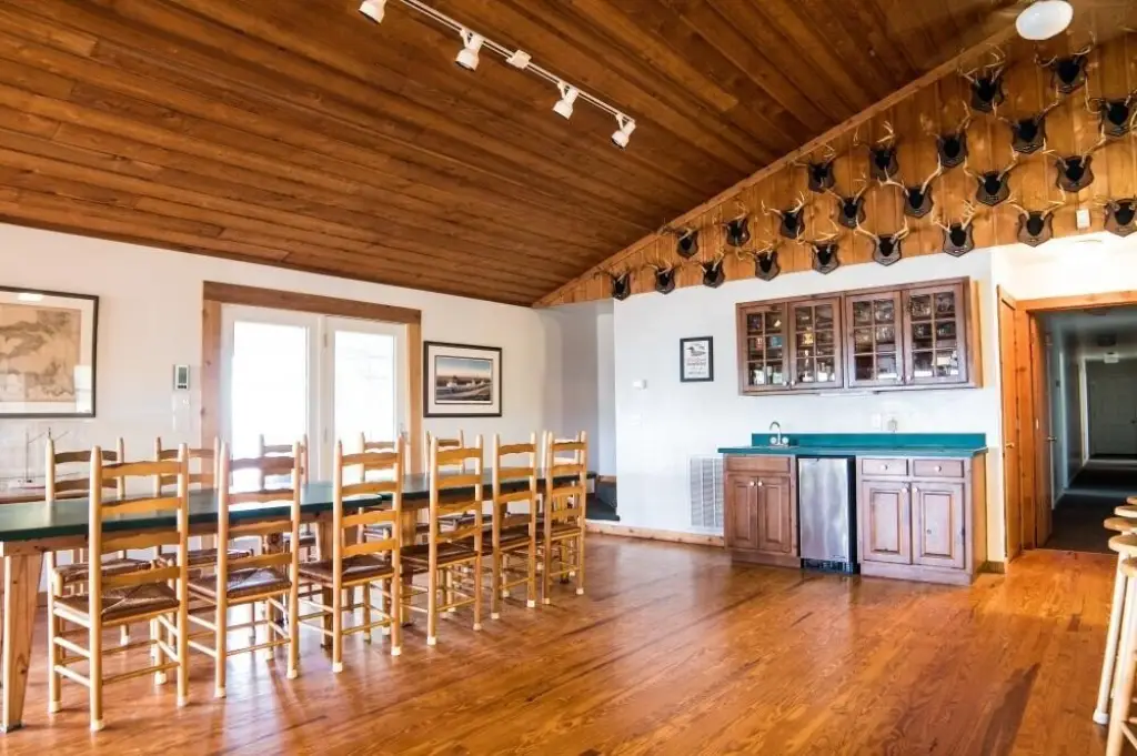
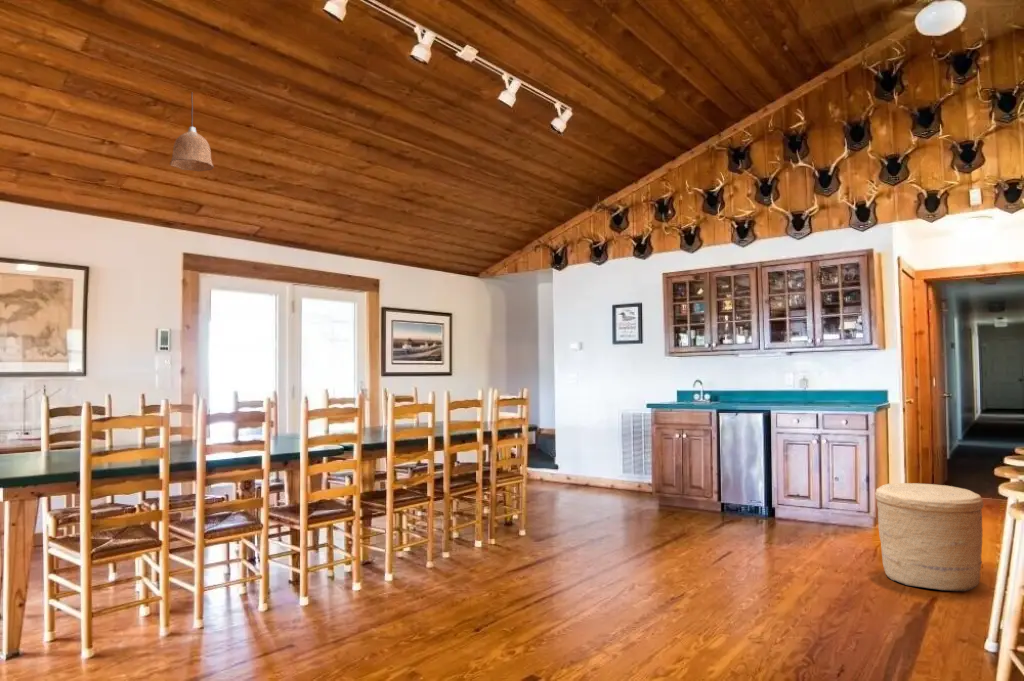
+ basket [874,482,985,592]
+ pendant lamp [169,91,215,172]
